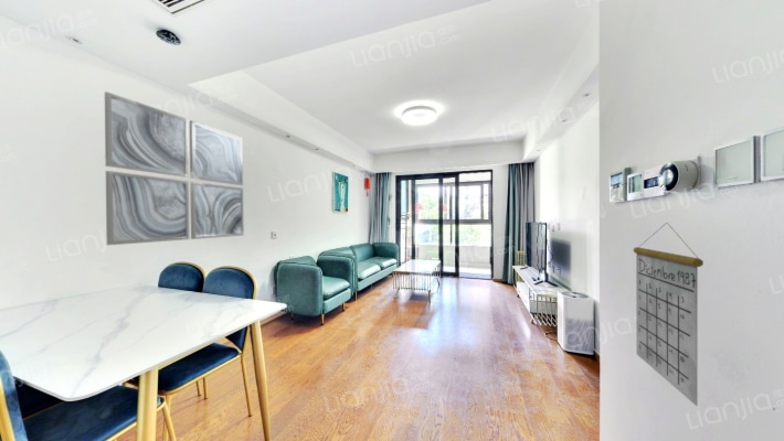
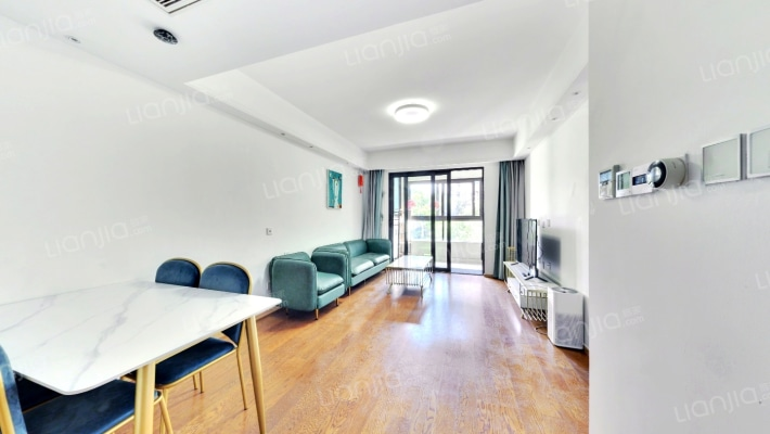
- calendar [633,222,704,407]
- wall art [104,90,245,246]
